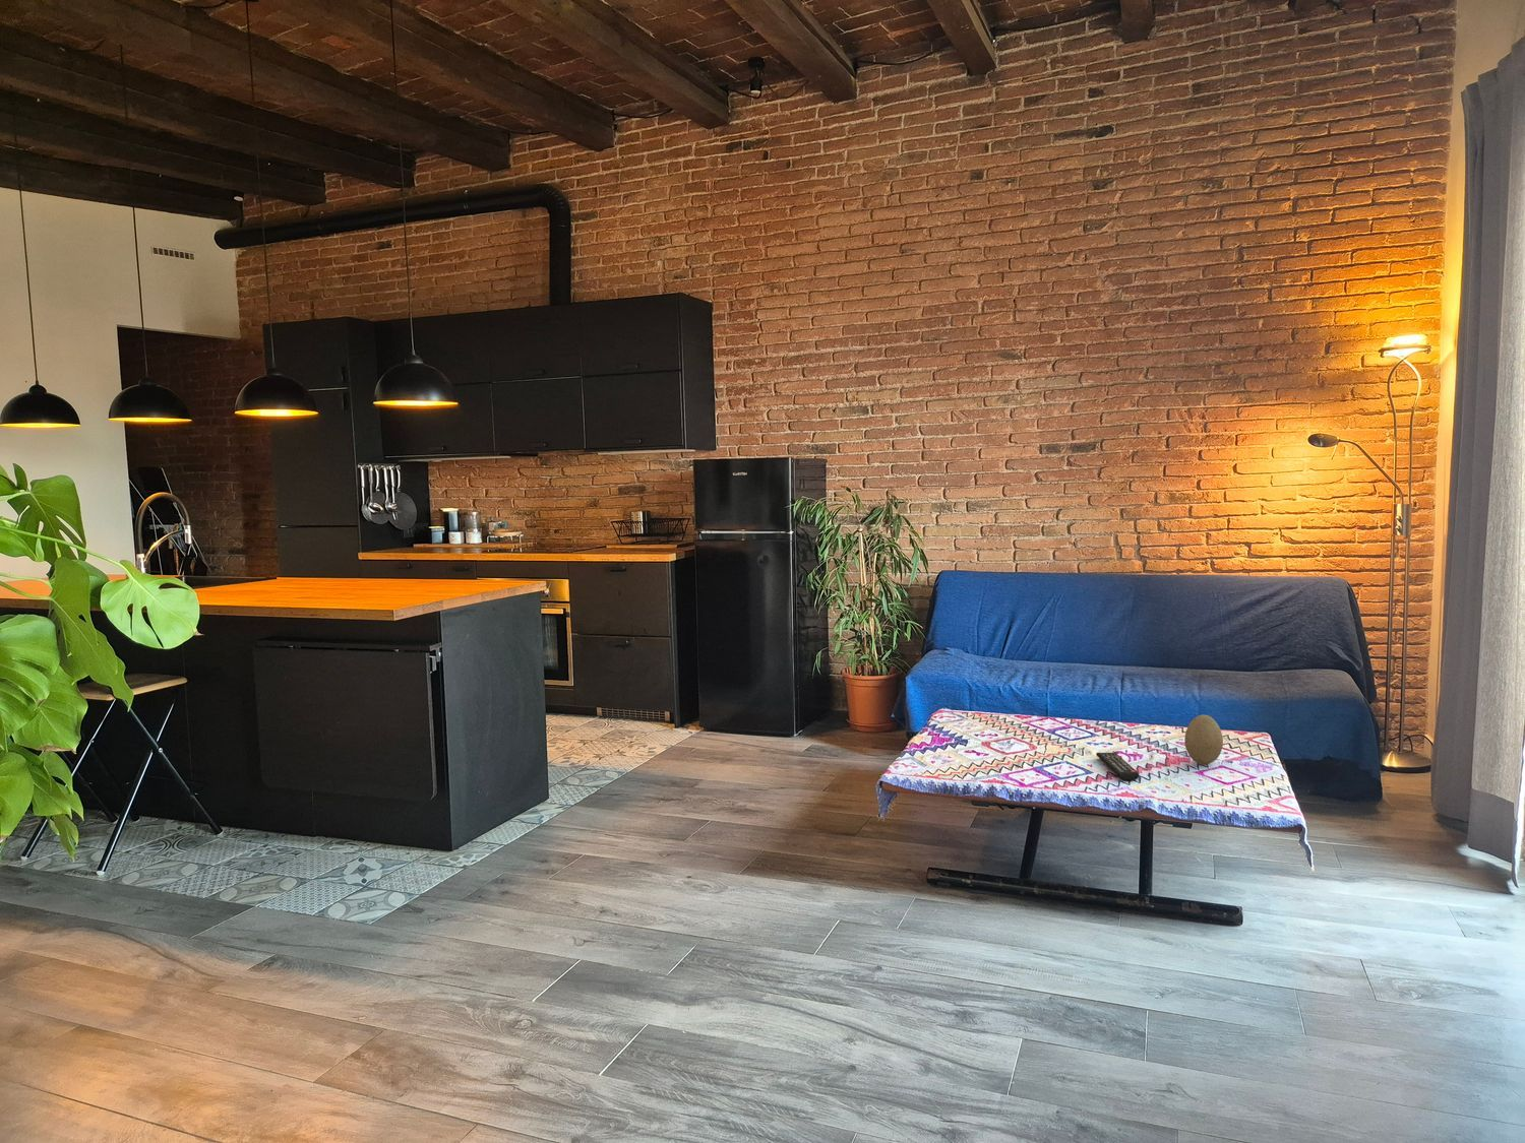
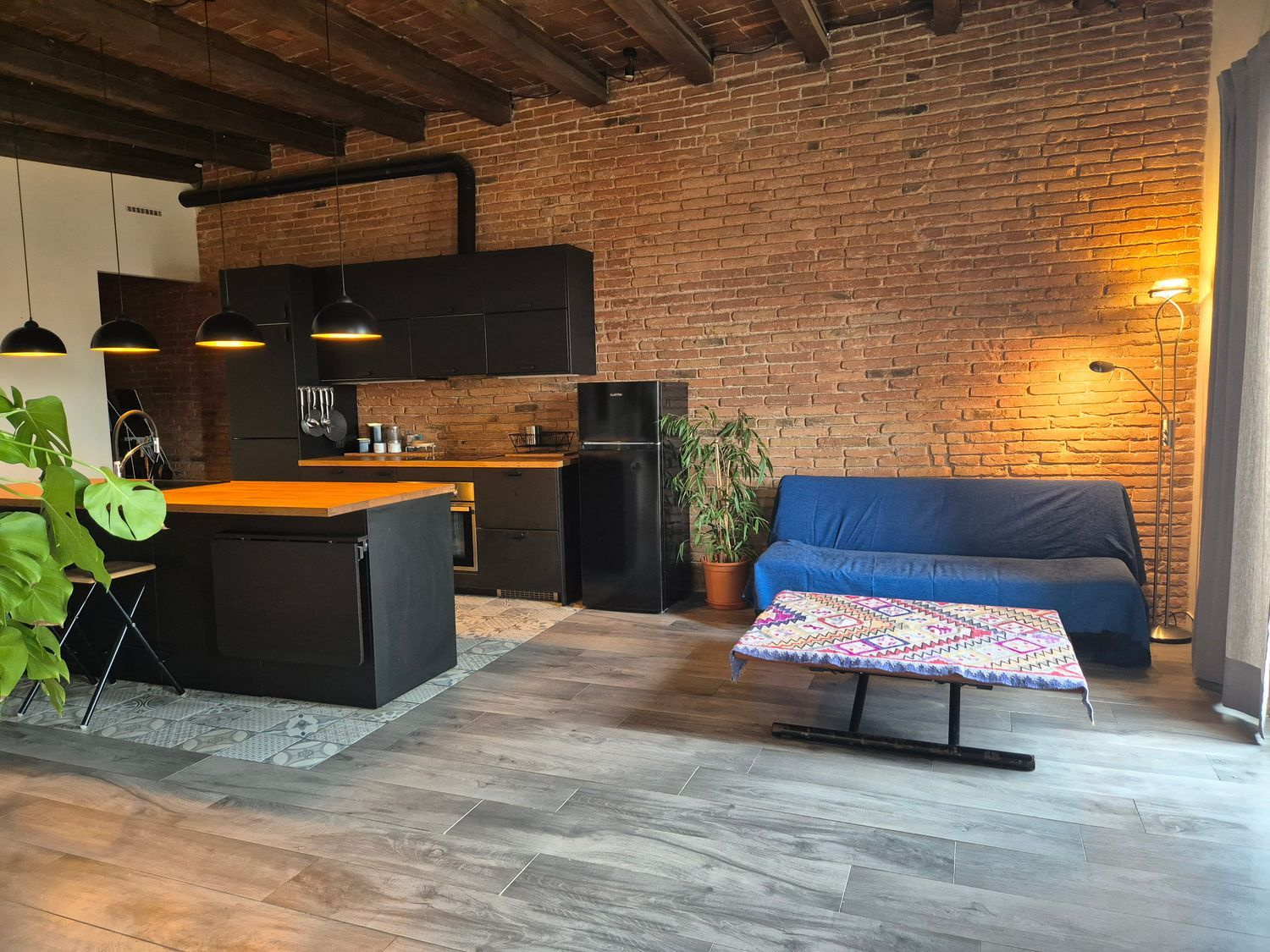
- remote control [1095,752,1141,782]
- decorative egg [1184,714,1224,765]
